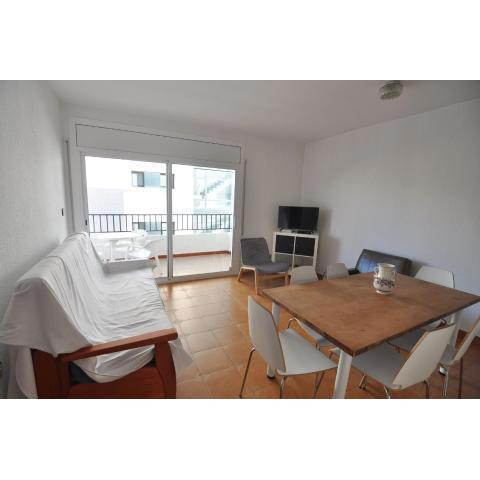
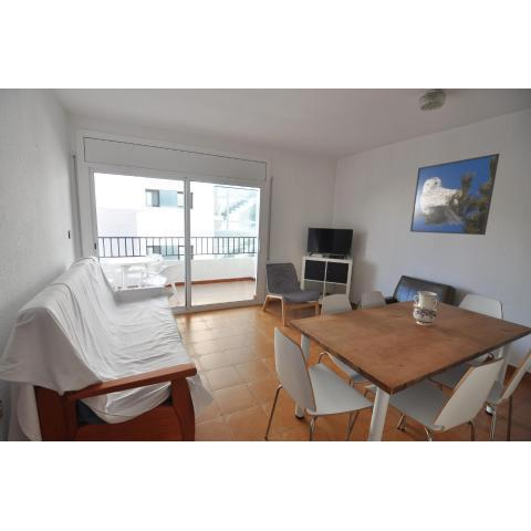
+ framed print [409,153,500,236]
